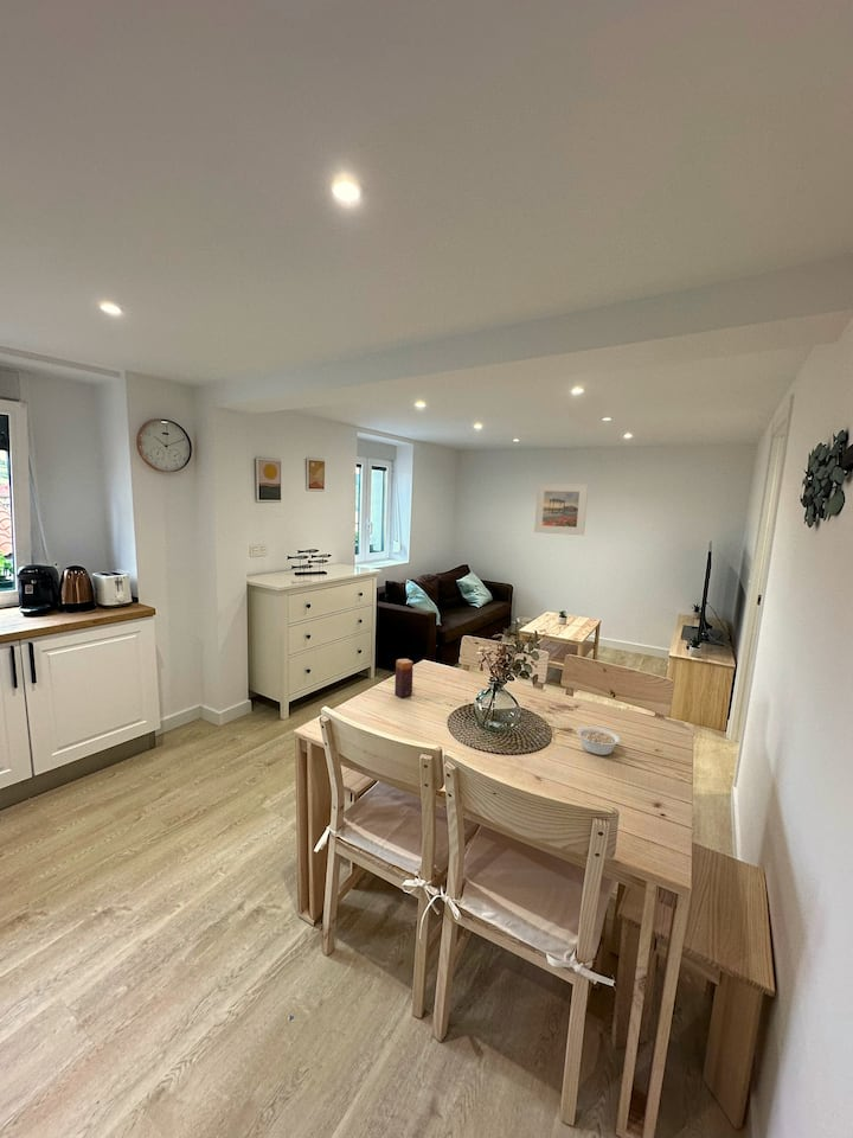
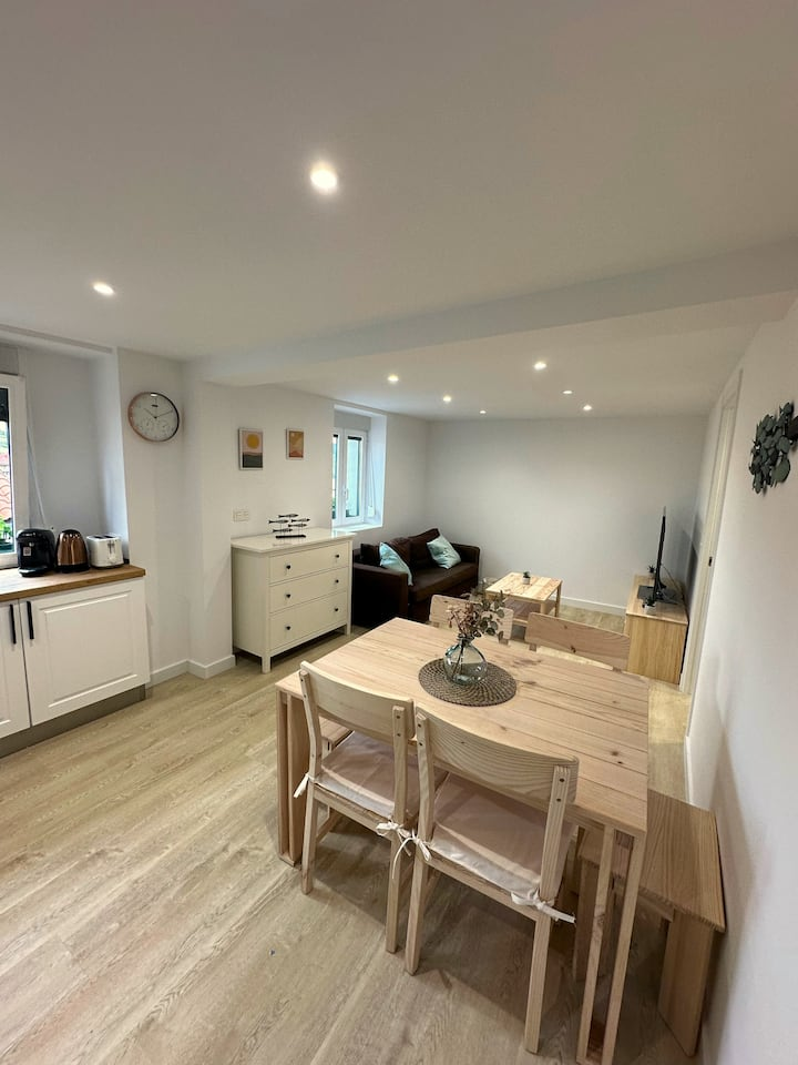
- candle [393,658,413,699]
- legume [576,727,623,756]
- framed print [533,482,589,537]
